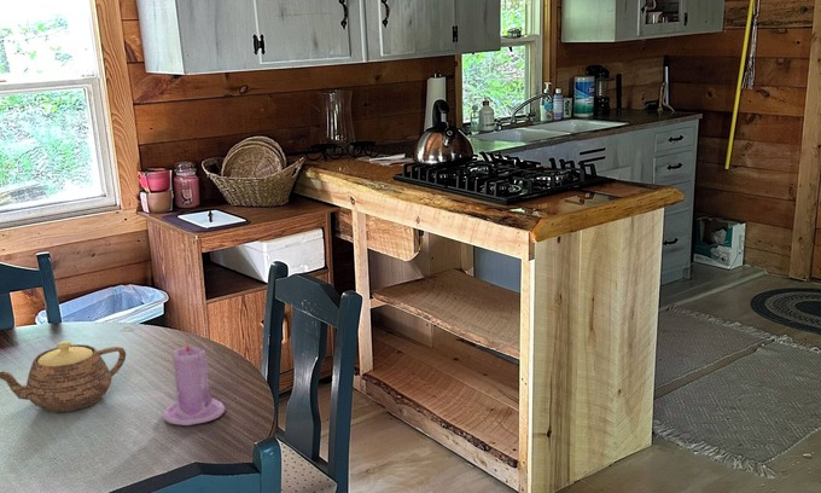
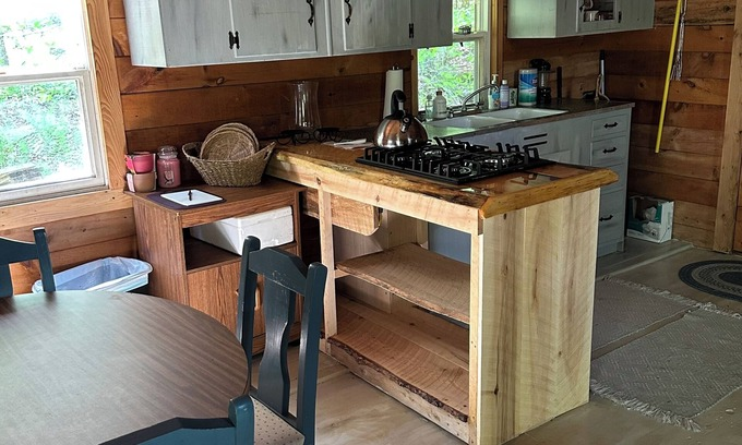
- teapot [0,340,127,413]
- candle [161,338,226,427]
